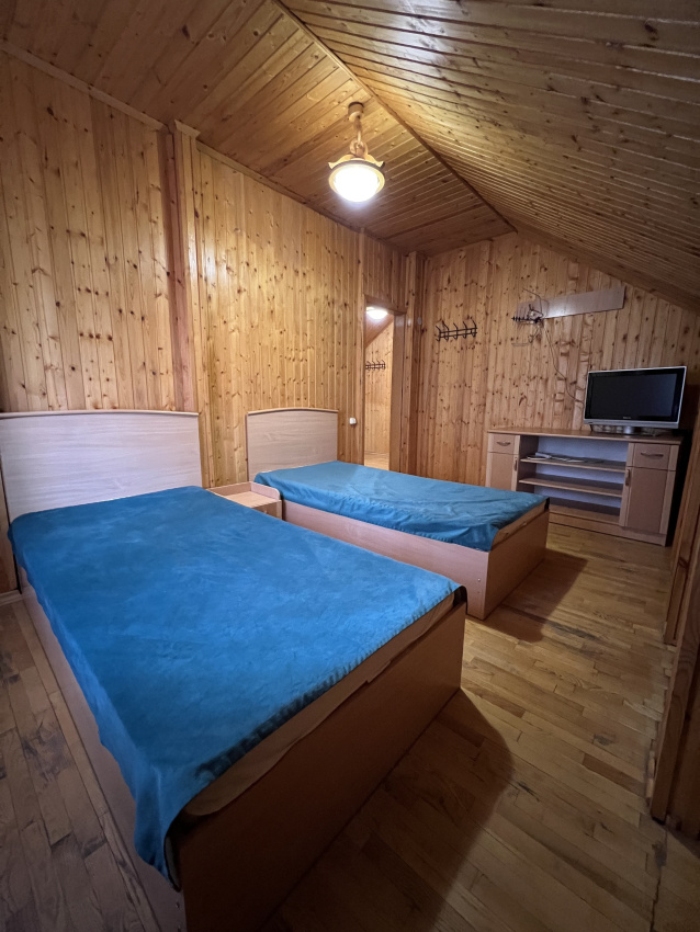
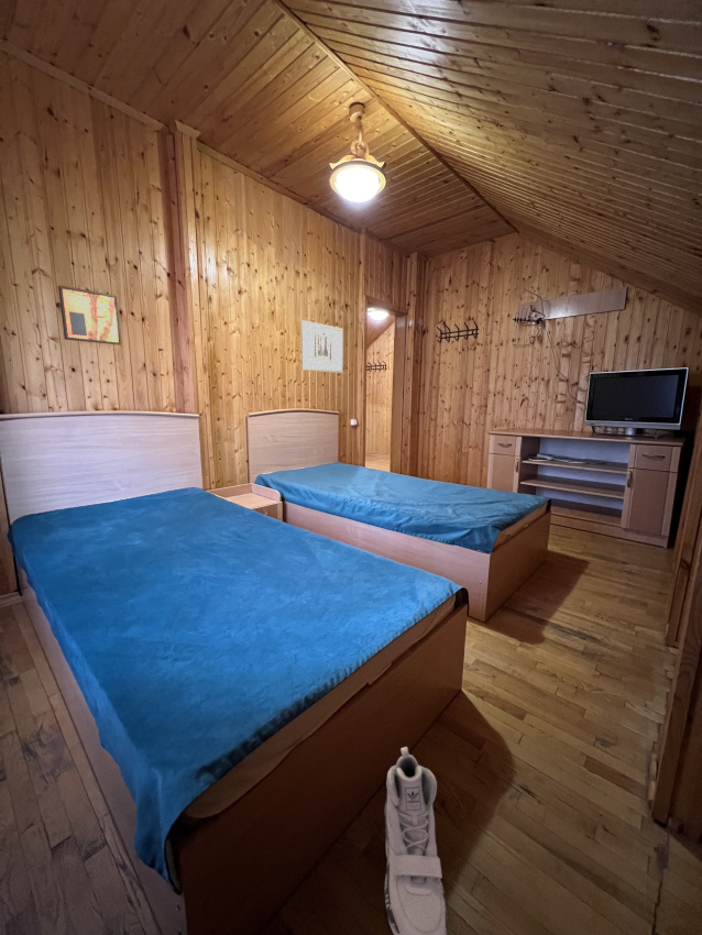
+ sneaker [384,746,449,935]
+ wall art [57,285,123,345]
+ wall art [300,319,344,374]
